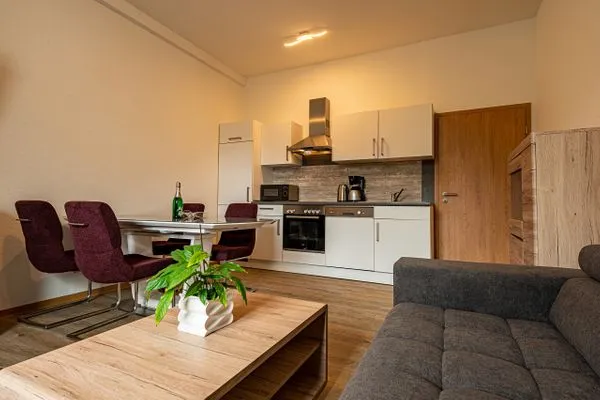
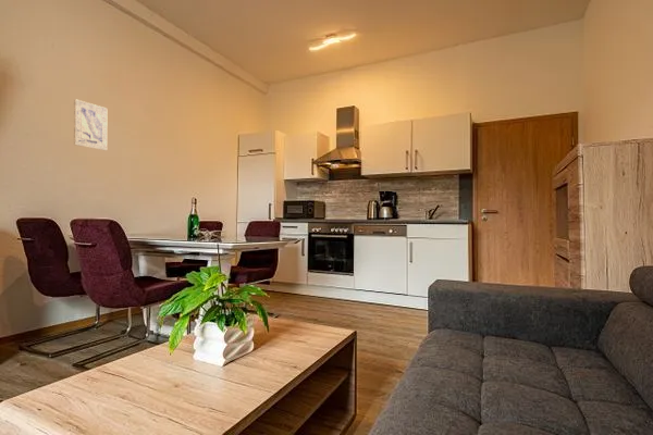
+ wall art [73,98,108,151]
